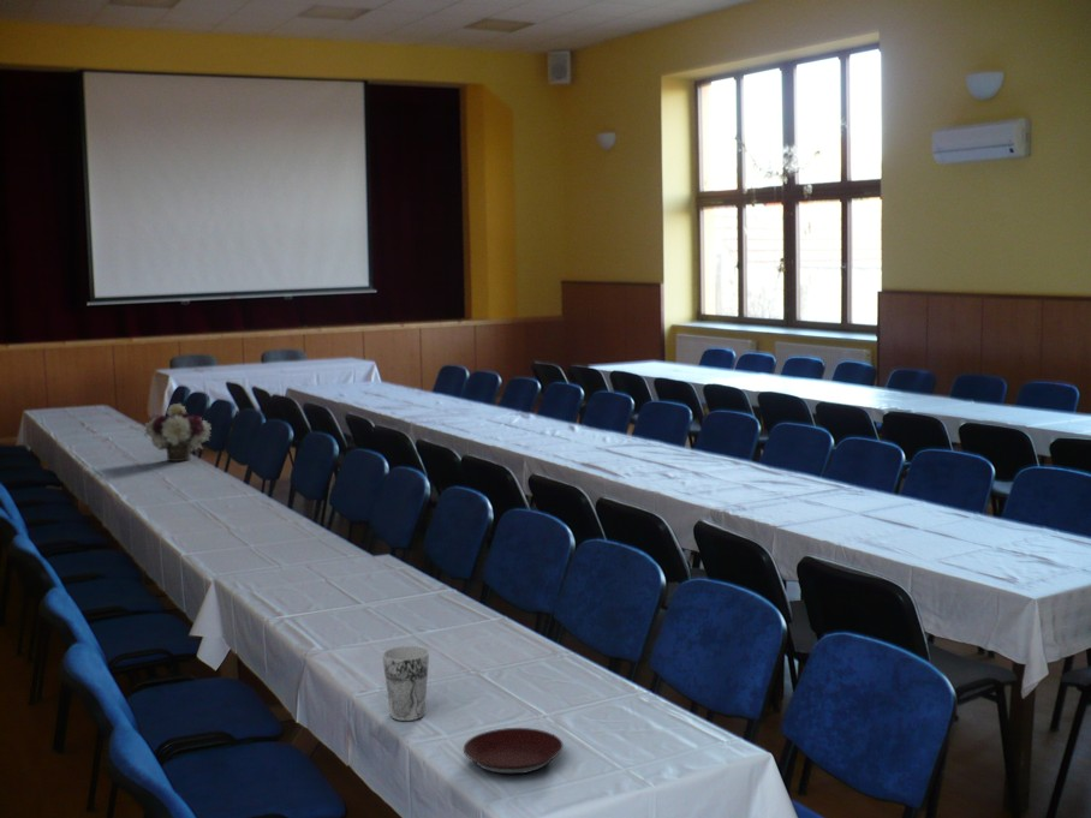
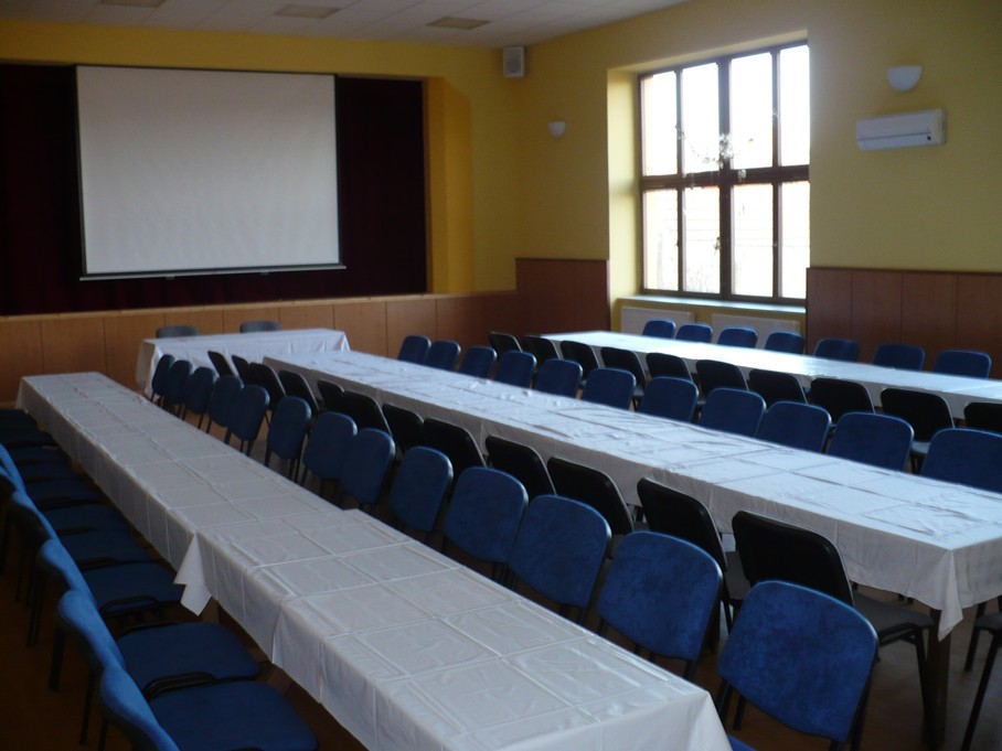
- cup [381,645,430,722]
- plate [463,727,565,775]
- flower arrangement [143,402,211,462]
